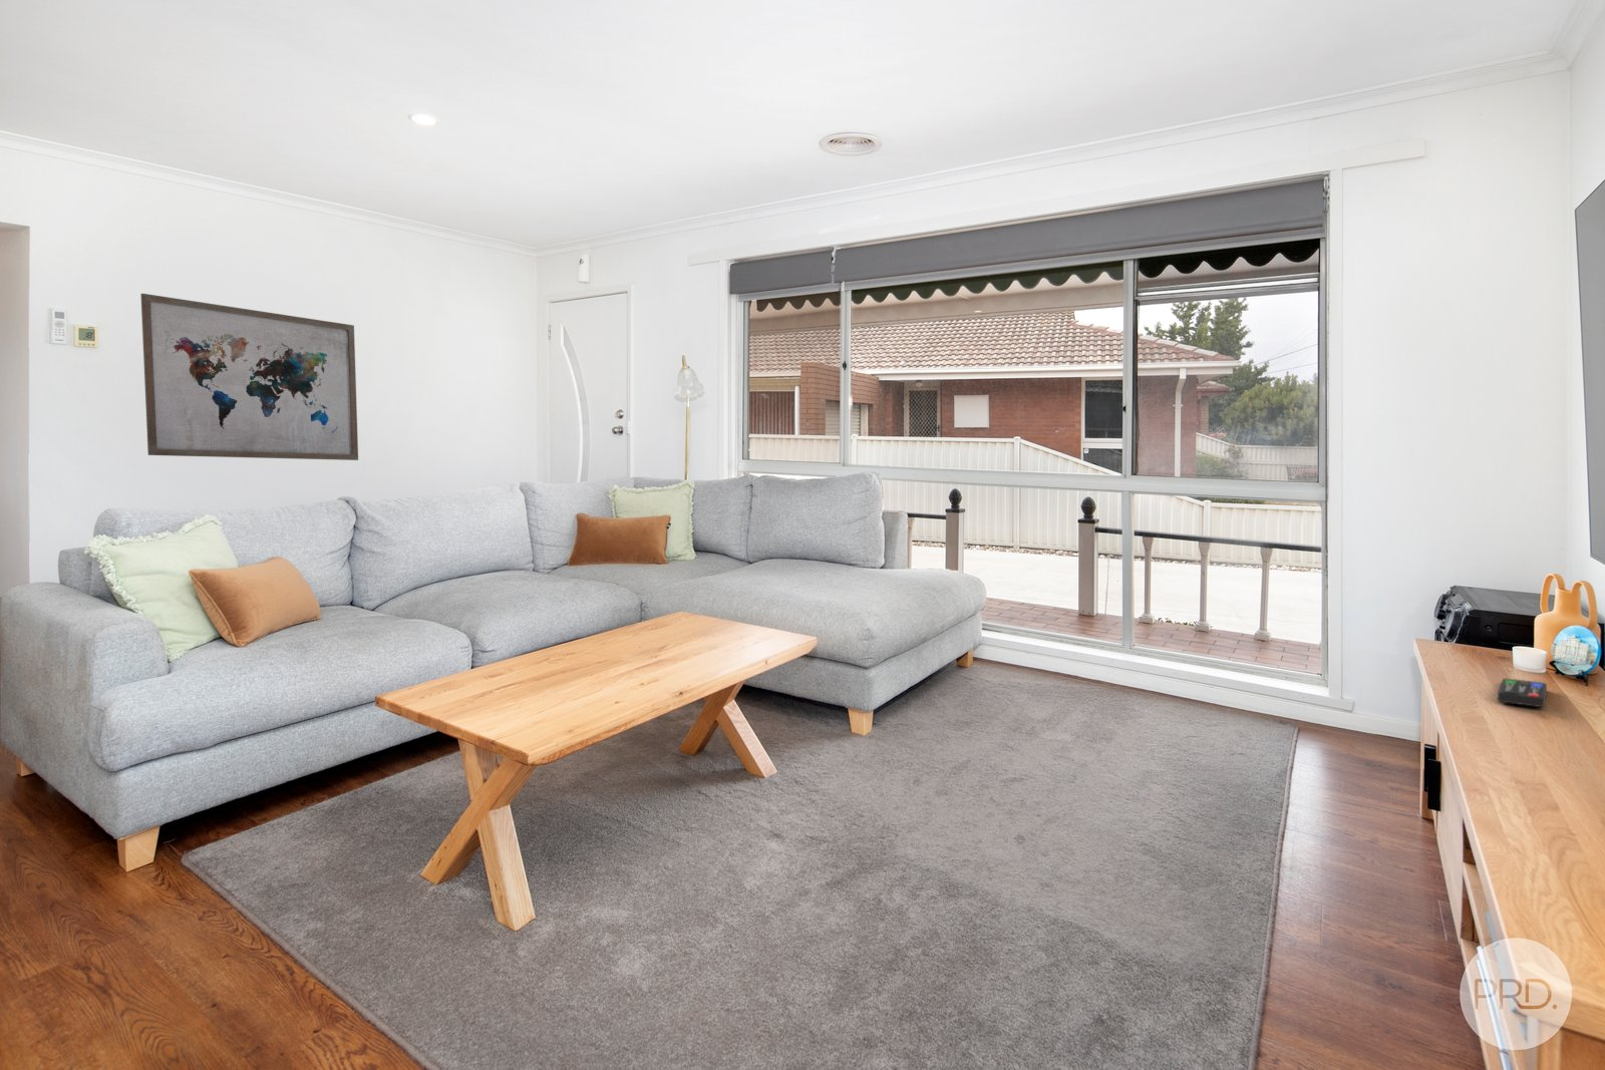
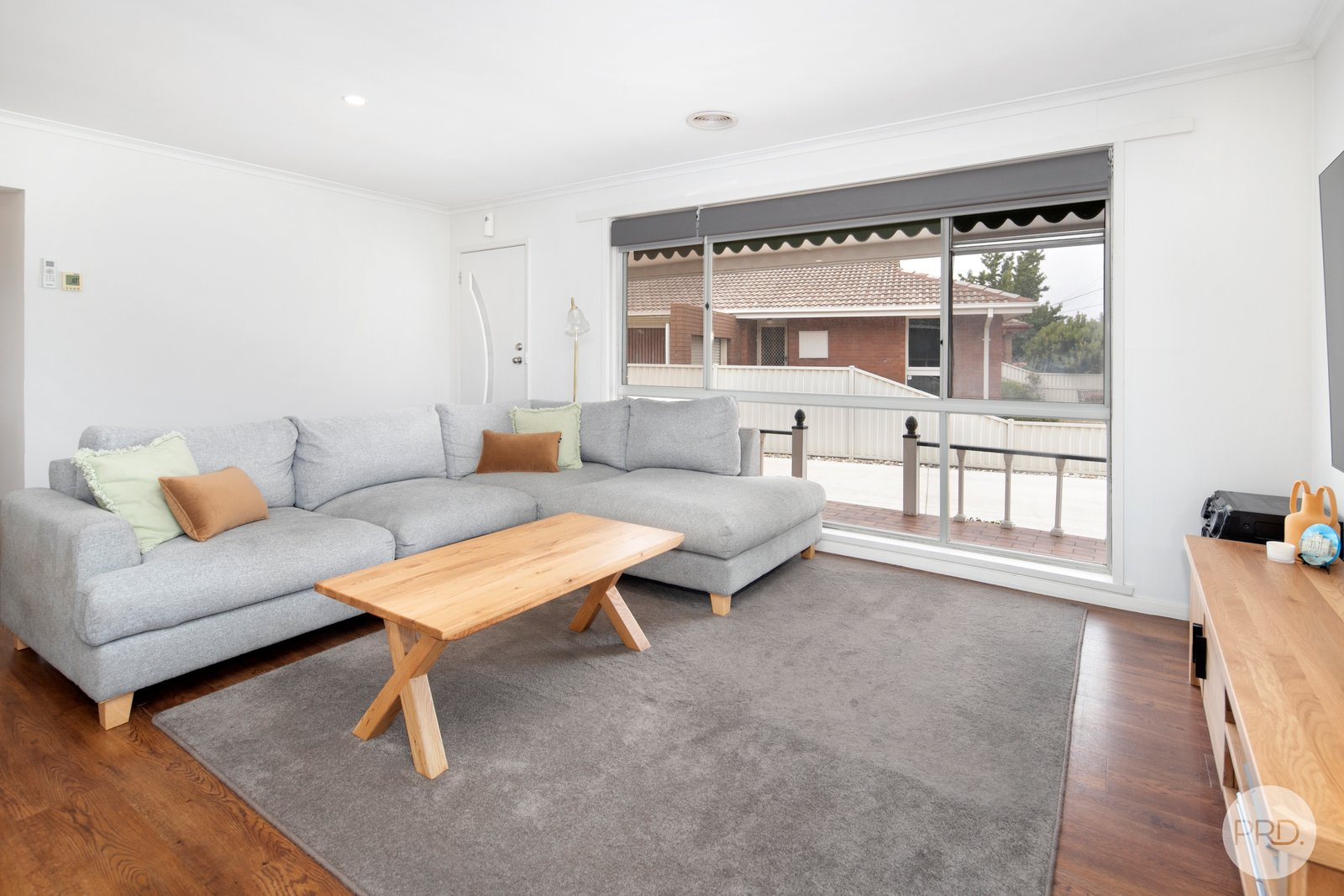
- remote control [1496,678,1548,708]
- wall art [140,293,359,461]
